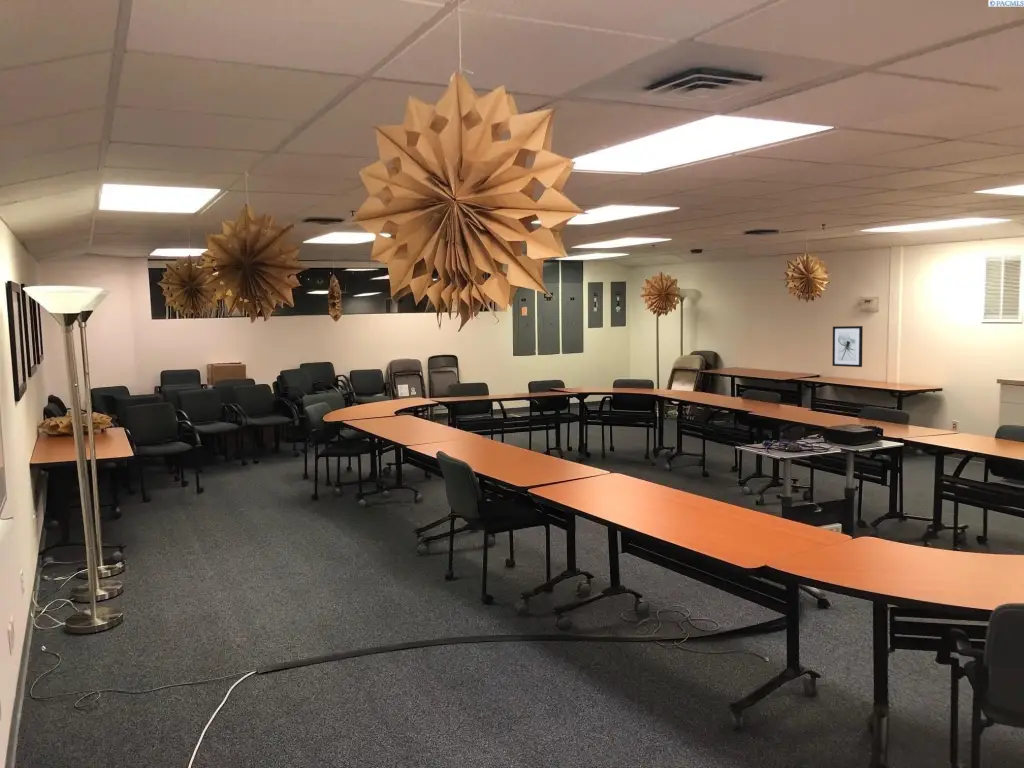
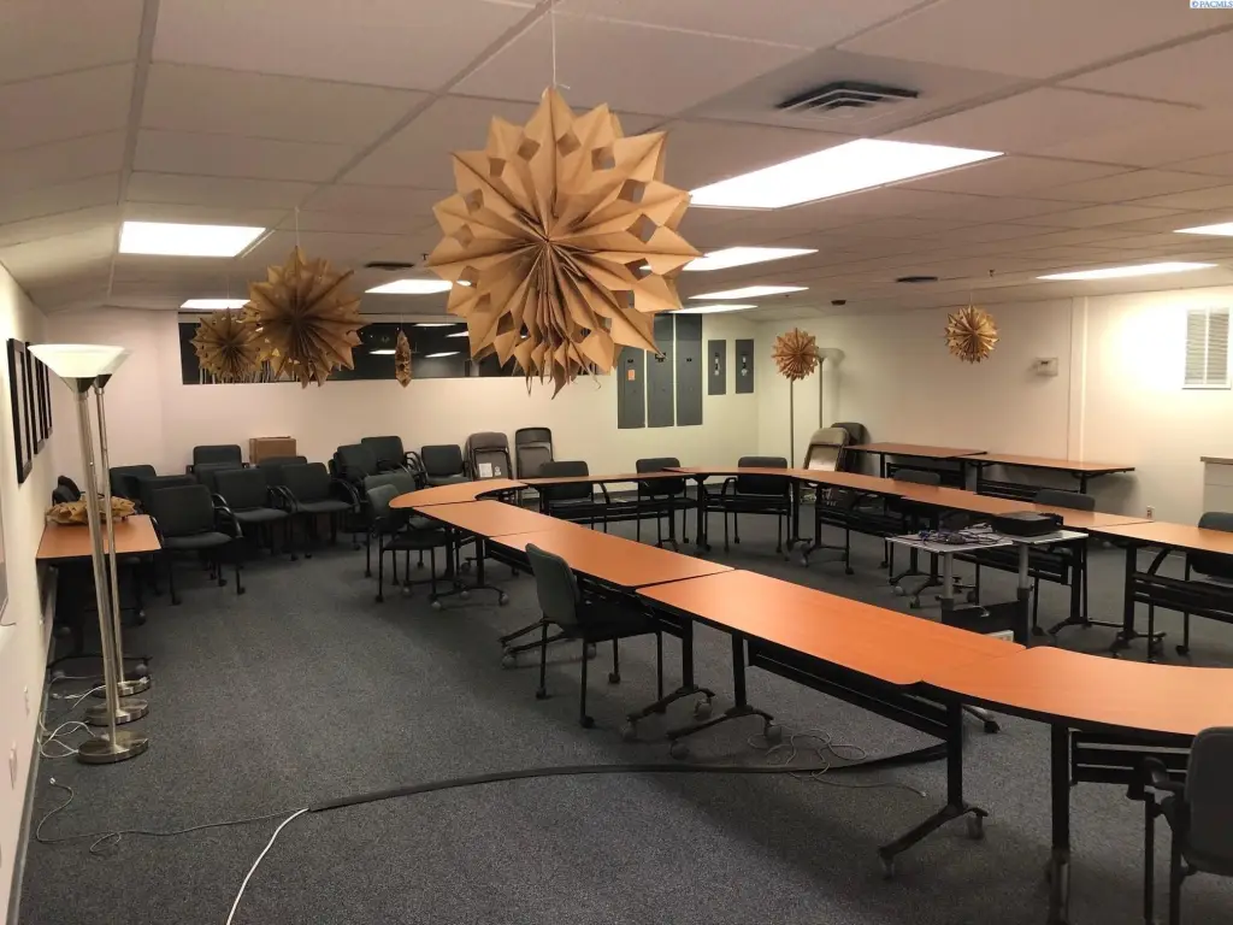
- wall art [831,325,864,368]
